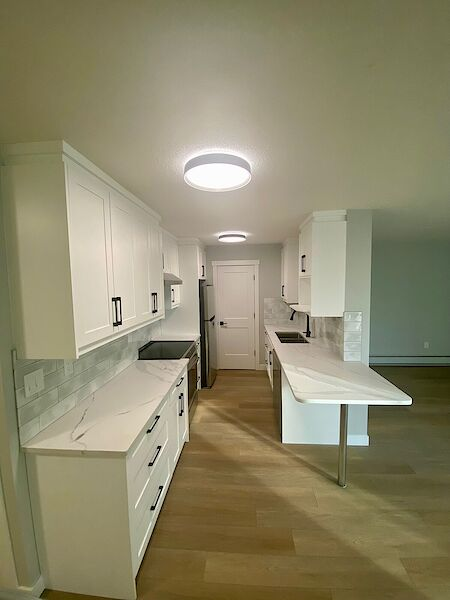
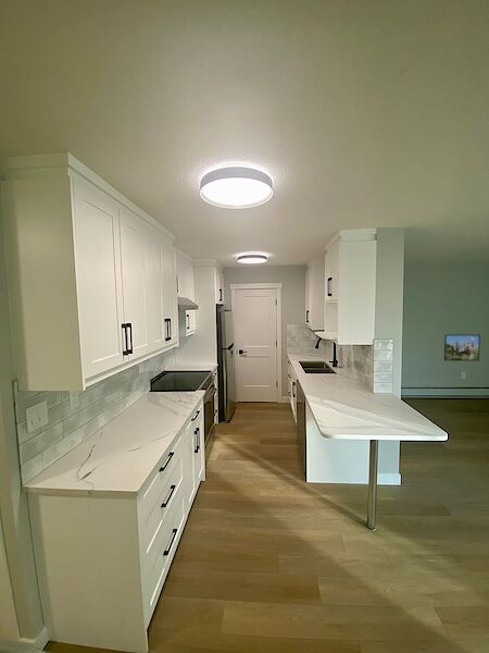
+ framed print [443,333,481,362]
